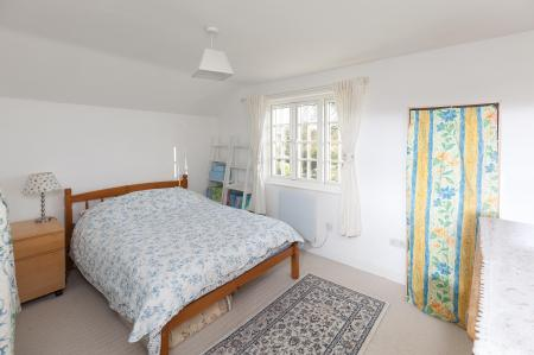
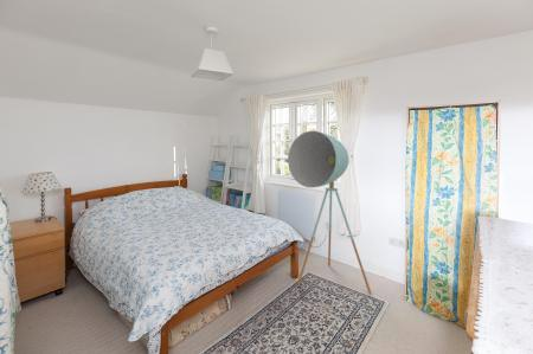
+ floor lamp [287,130,373,296]
